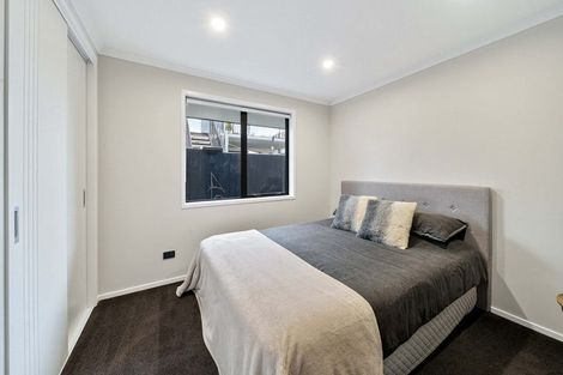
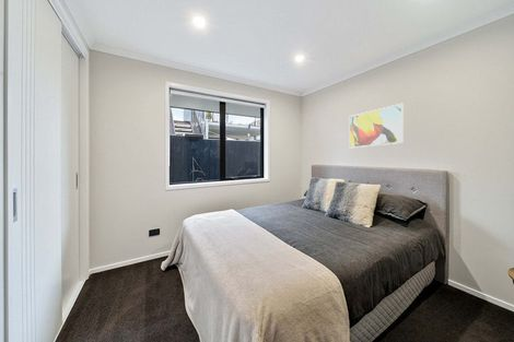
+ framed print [348,103,405,149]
